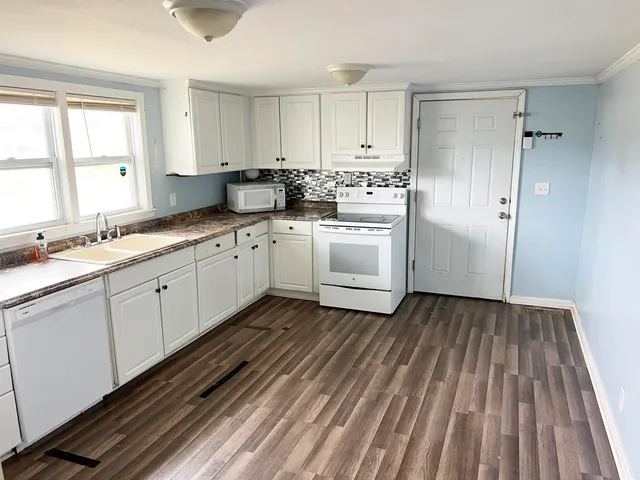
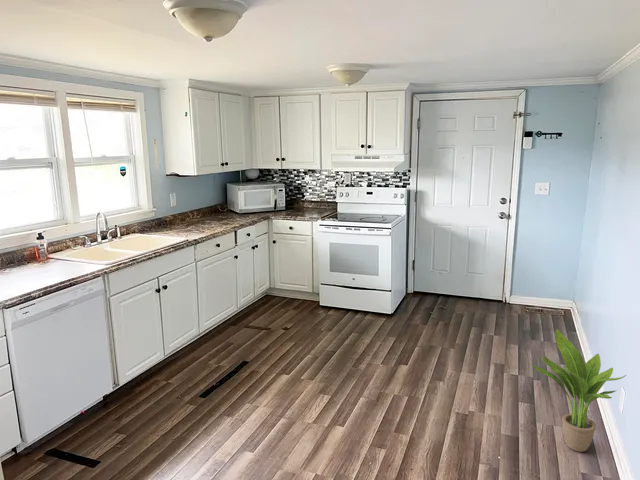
+ potted plant [531,328,627,453]
